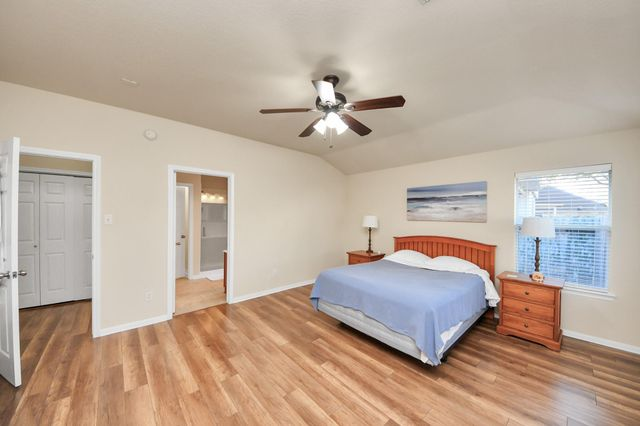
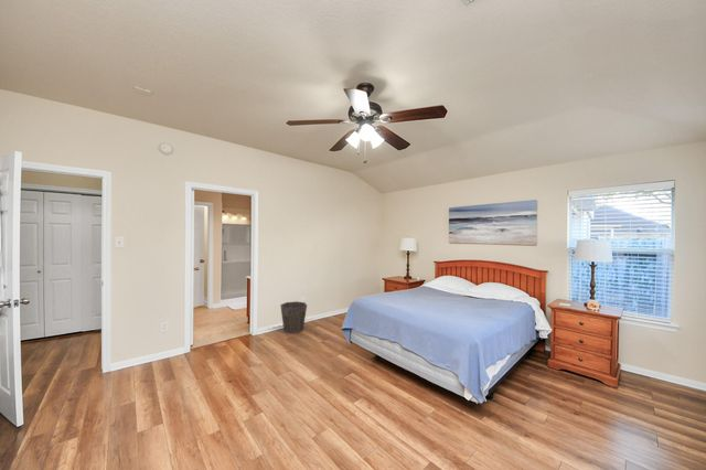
+ waste bin [279,300,308,334]
